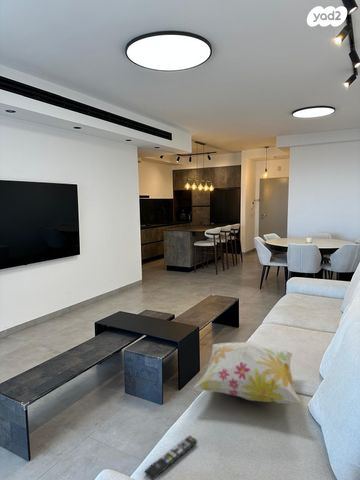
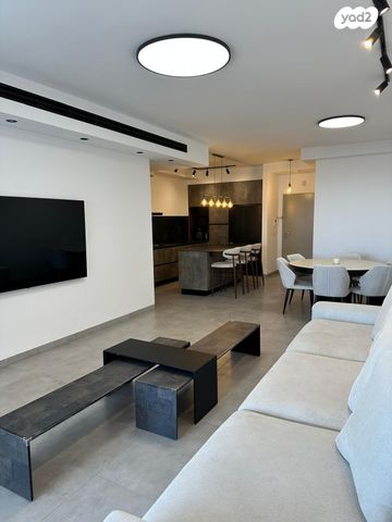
- decorative pillow [193,341,303,405]
- remote control [143,434,199,480]
